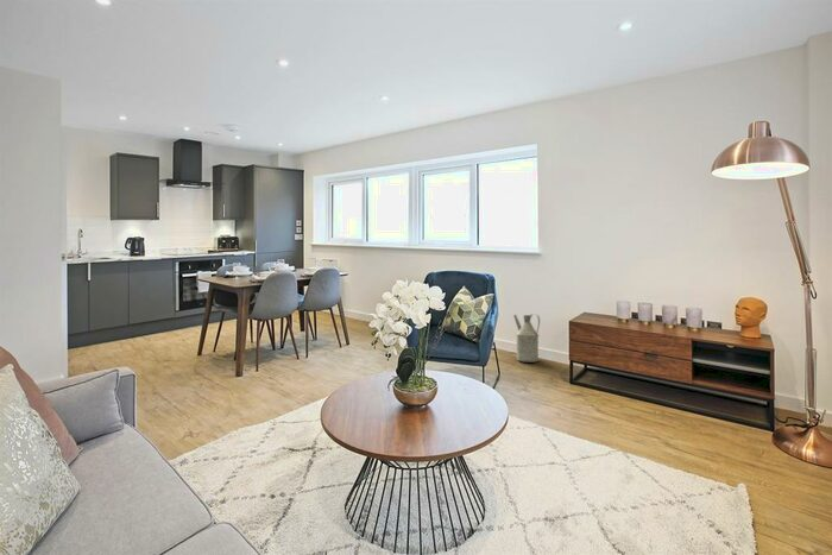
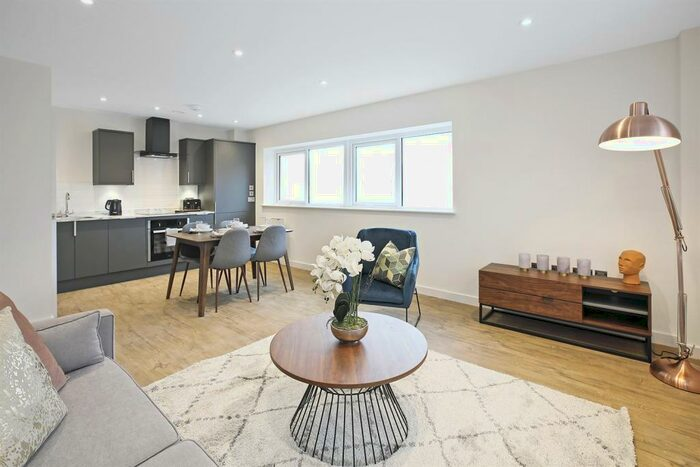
- watering can [512,313,541,364]
